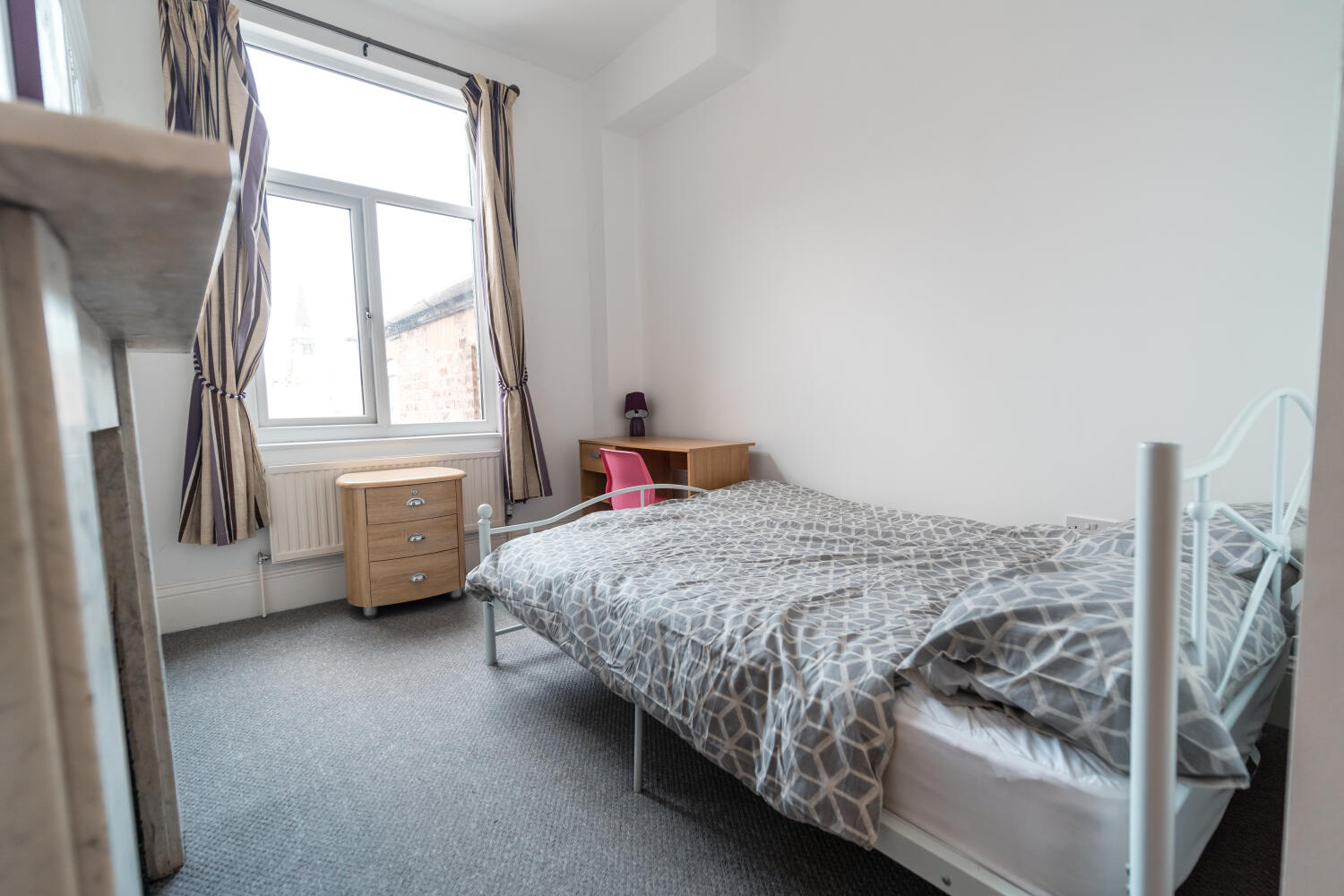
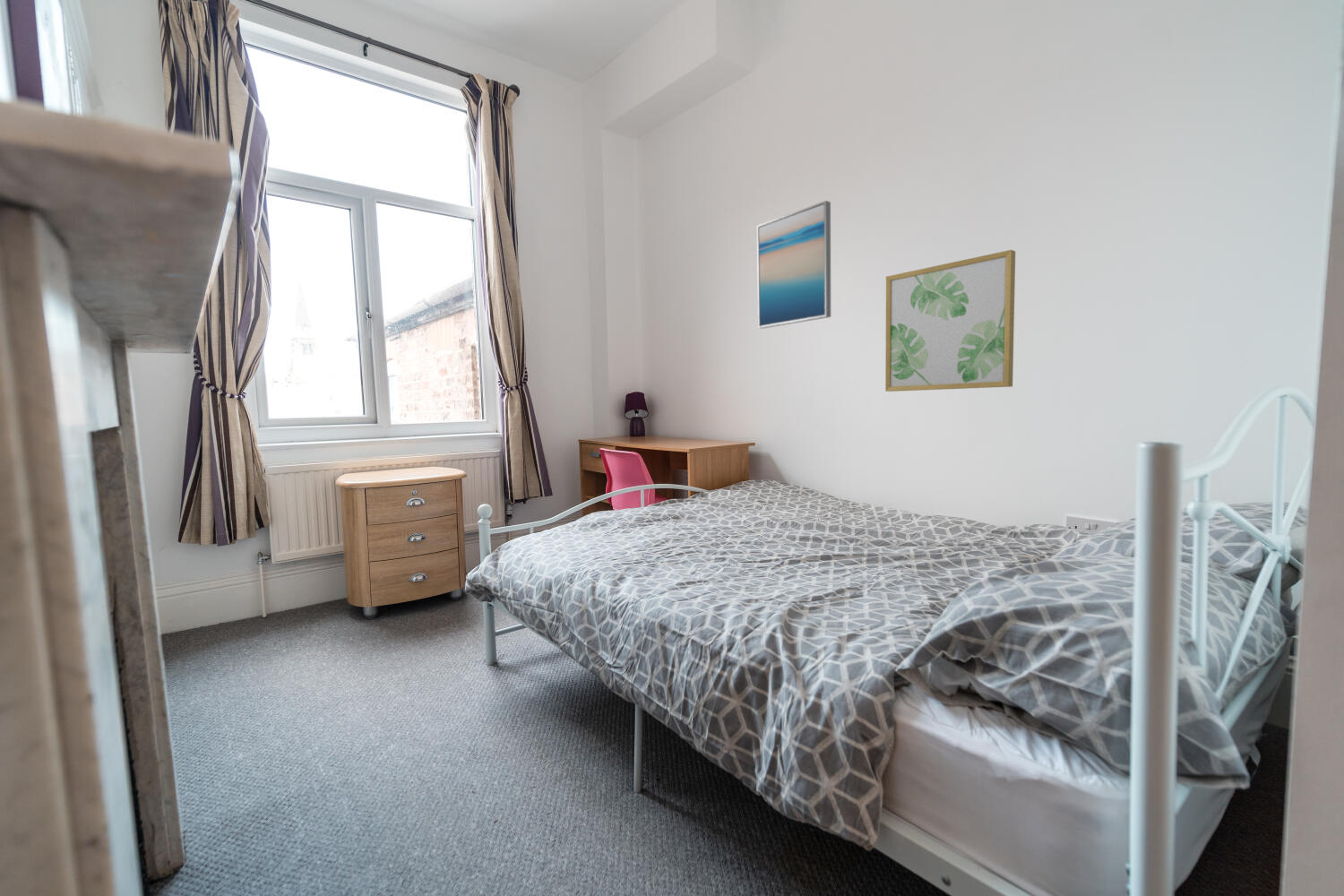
+ wall art [756,200,831,330]
+ wall art [884,249,1016,392]
